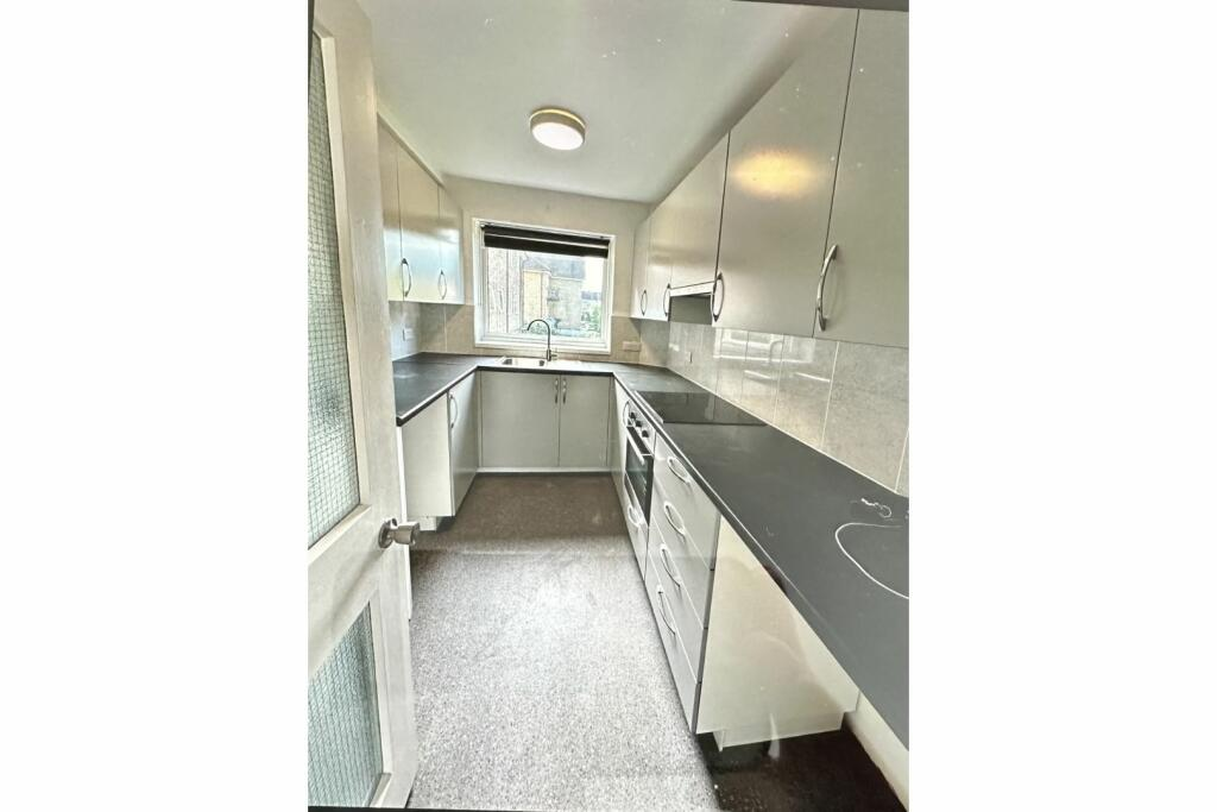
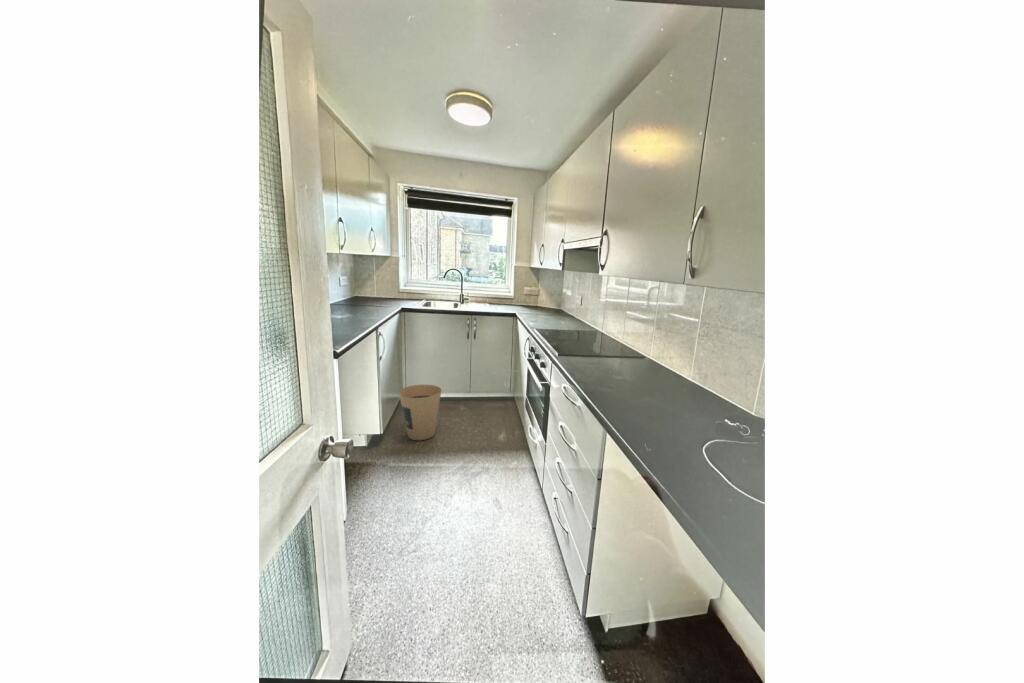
+ trash can [398,384,442,441]
